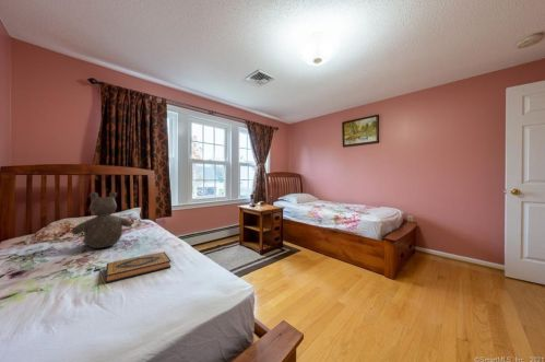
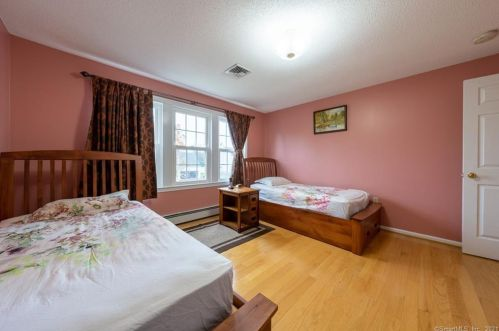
- hardback book [105,250,173,284]
- teddy bear [71,190,133,249]
